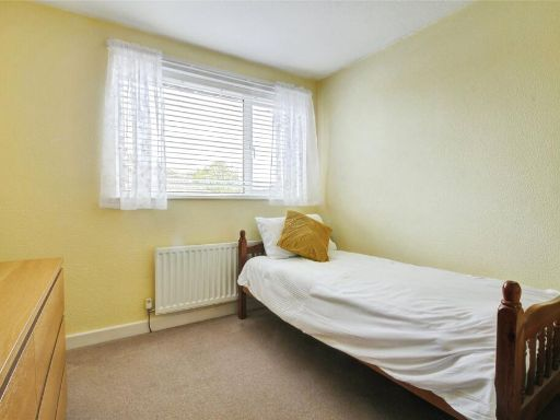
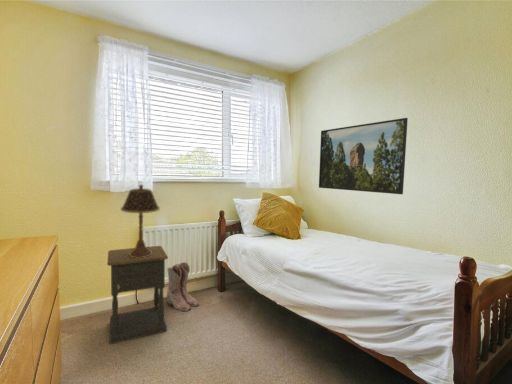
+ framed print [318,117,409,195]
+ table lamp [120,184,161,258]
+ nightstand [106,245,169,345]
+ boots [166,261,200,312]
